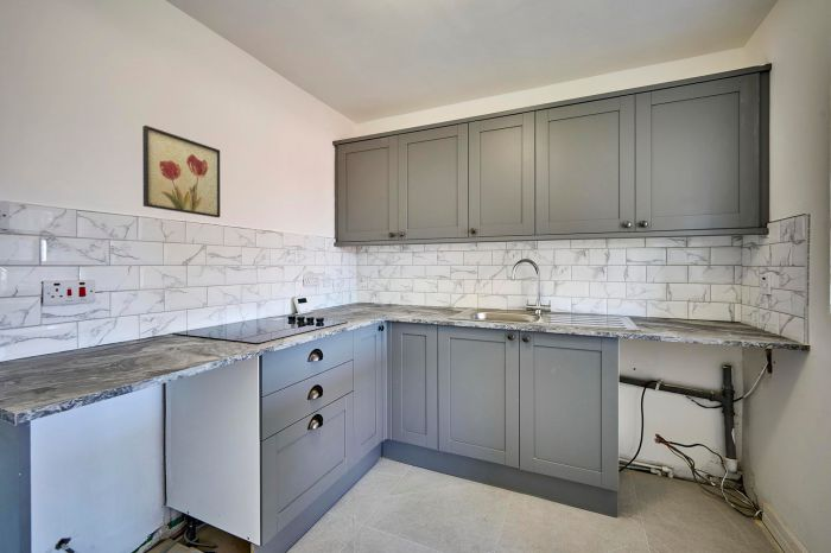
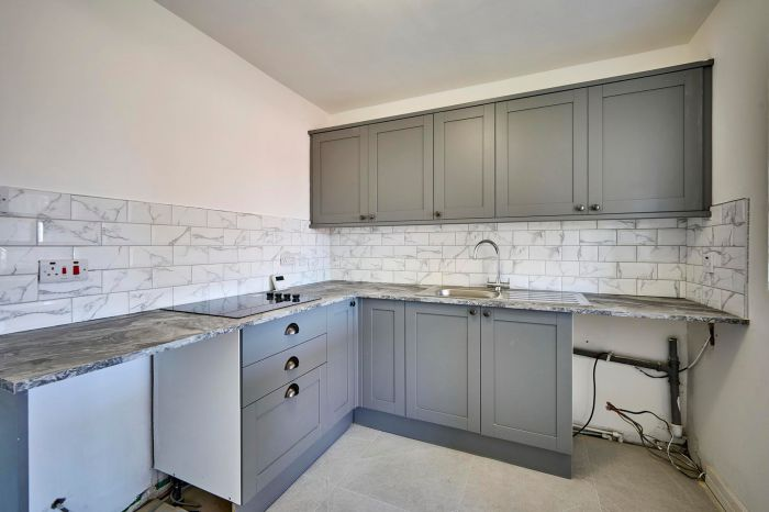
- wall art [141,125,221,218]
